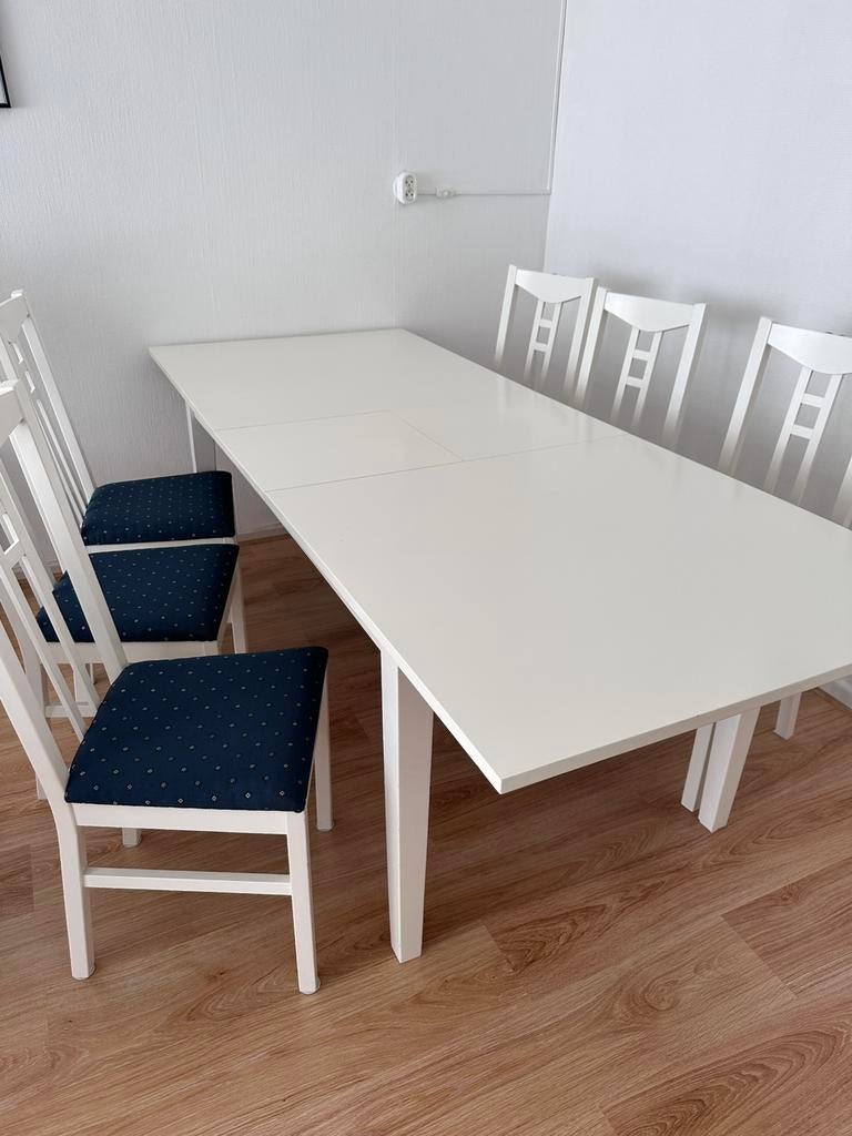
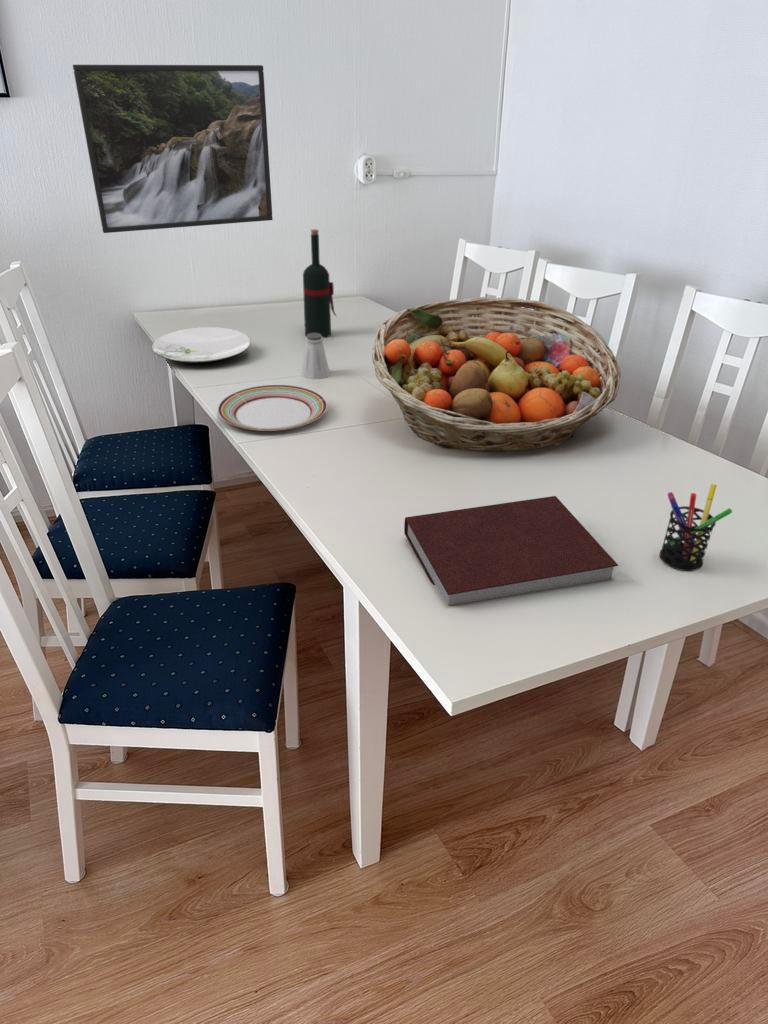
+ plate [217,384,328,432]
+ fruit basket [371,296,621,452]
+ notebook [403,495,619,606]
+ saltshaker [300,333,331,380]
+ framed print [72,64,274,234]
+ wine bottle [302,228,338,339]
+ plate [151,326,252,363]
+ pen holder [658,483,733,572]
